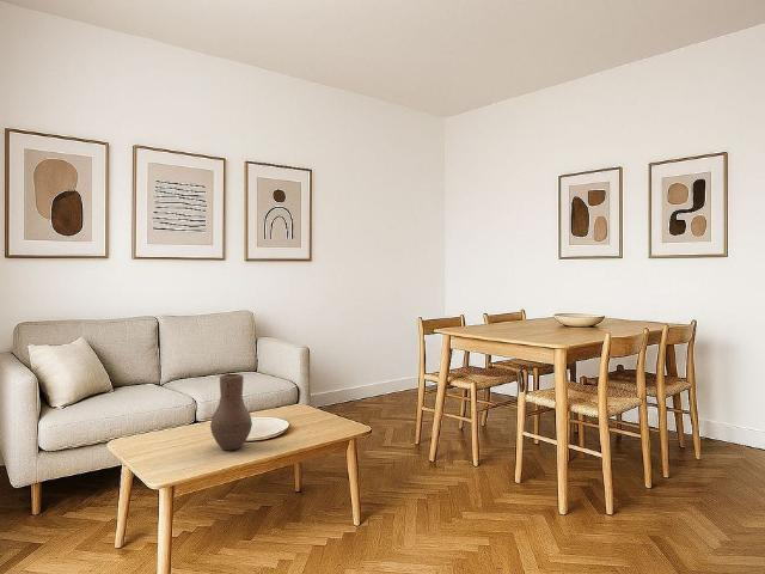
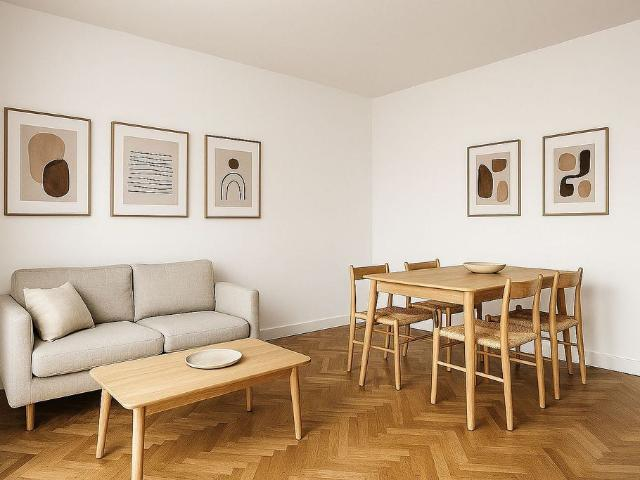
- vase [209,373,253,451]
